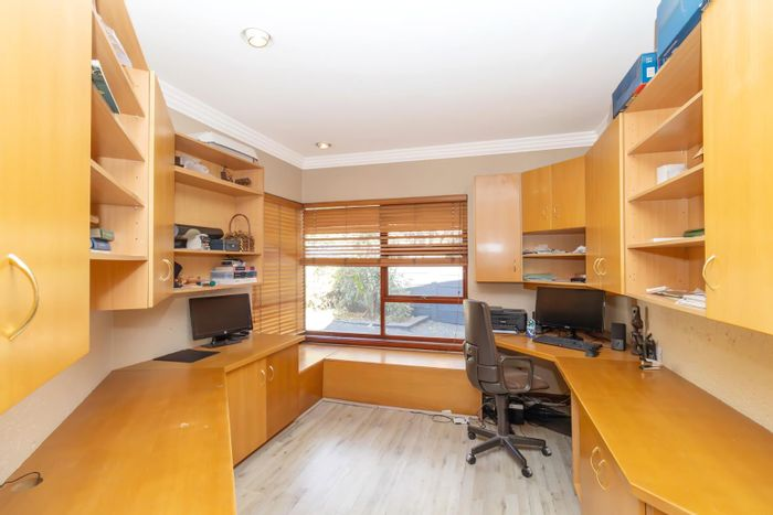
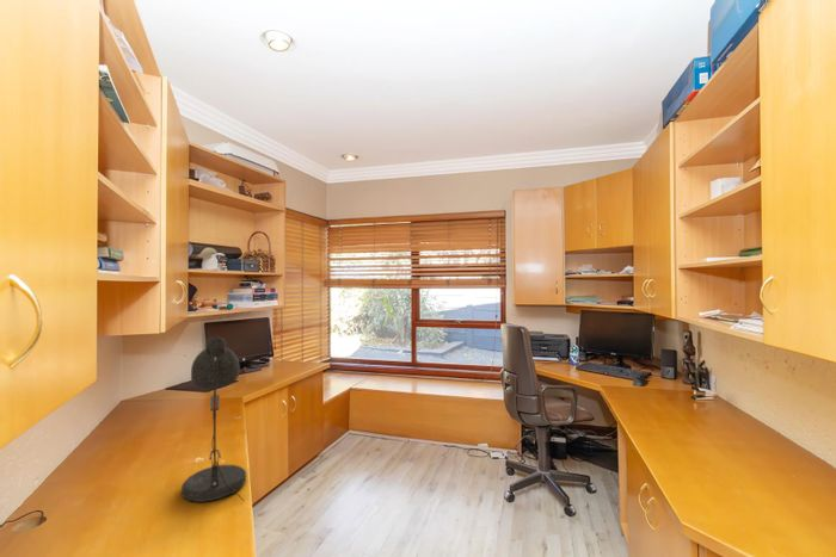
+ desk lamp [180,335,247,503]
